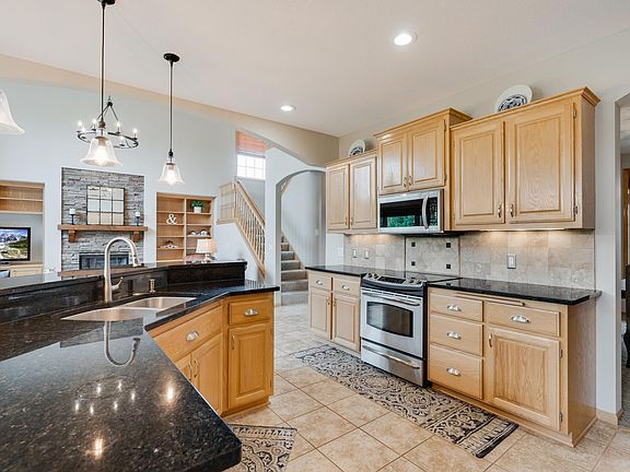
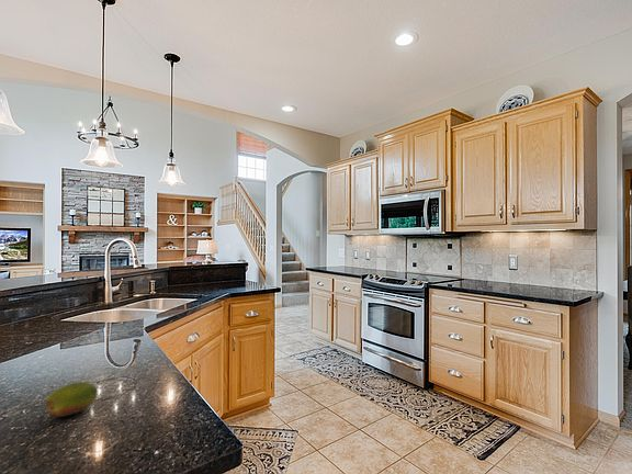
+ fruit [45,381,99,418]
